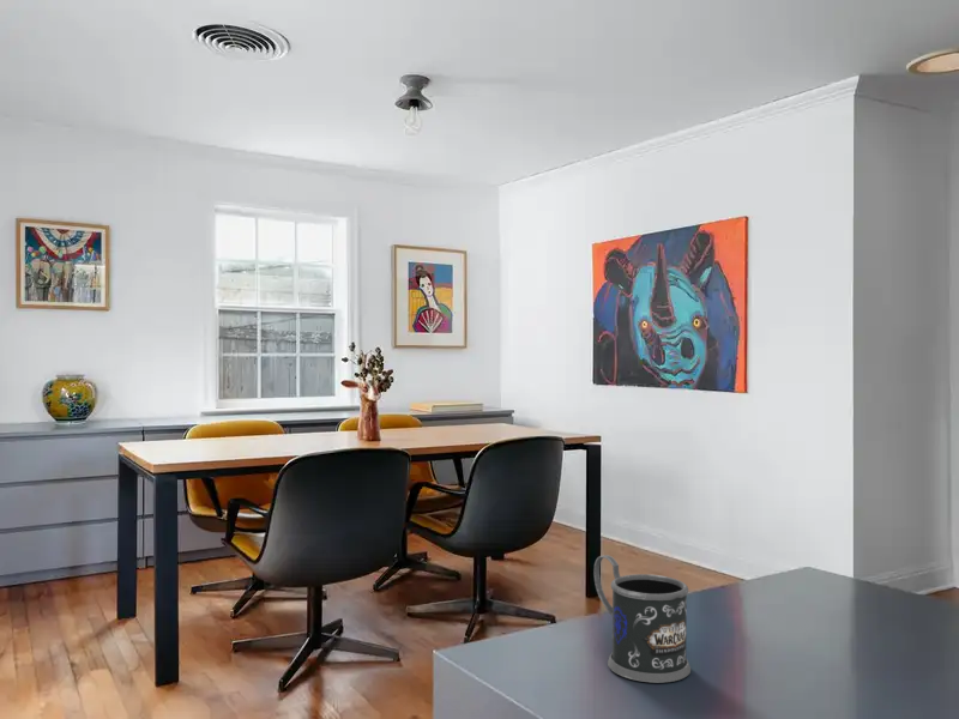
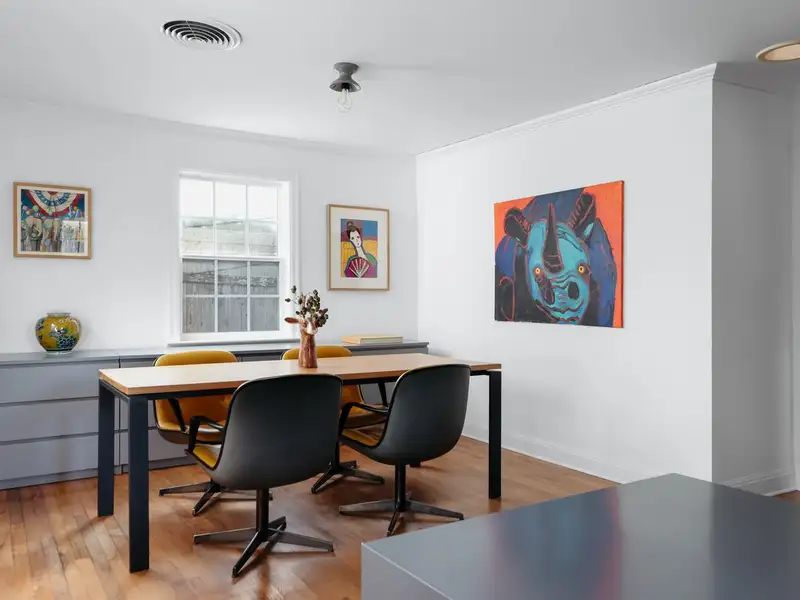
- mug [592,554,692,683]
